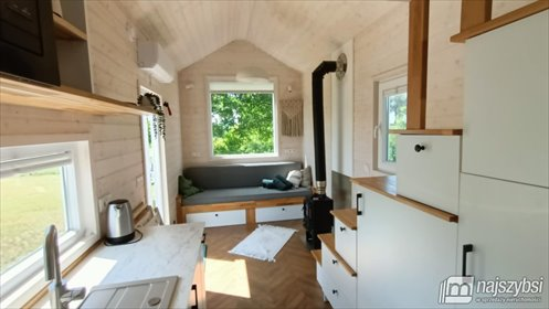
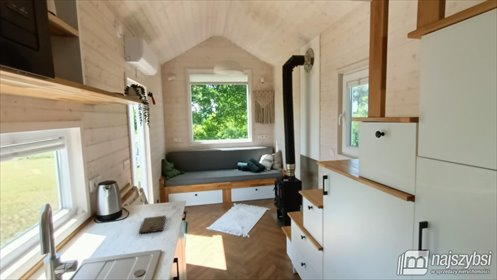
+ cutting board [138,215,167,234]
